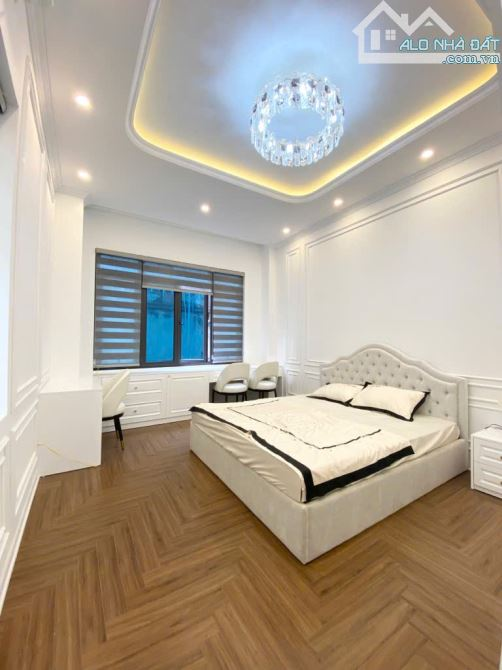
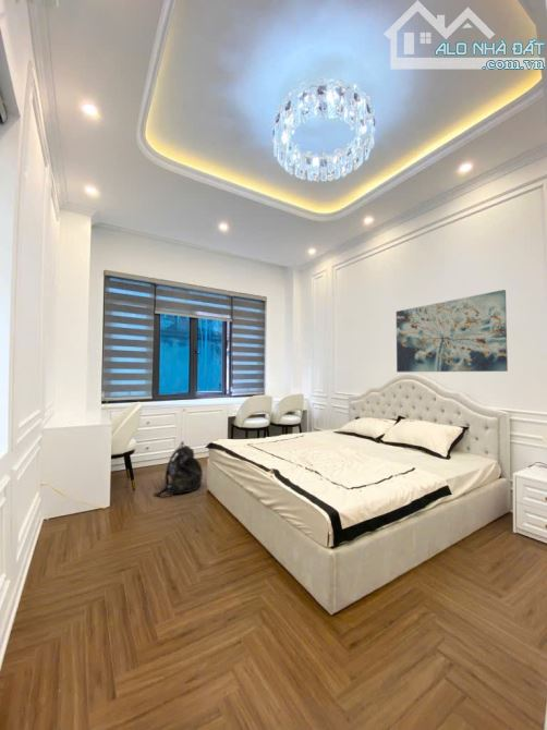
+ backpack [153,440,204,498]
+ wall art [396,289,509,373]
